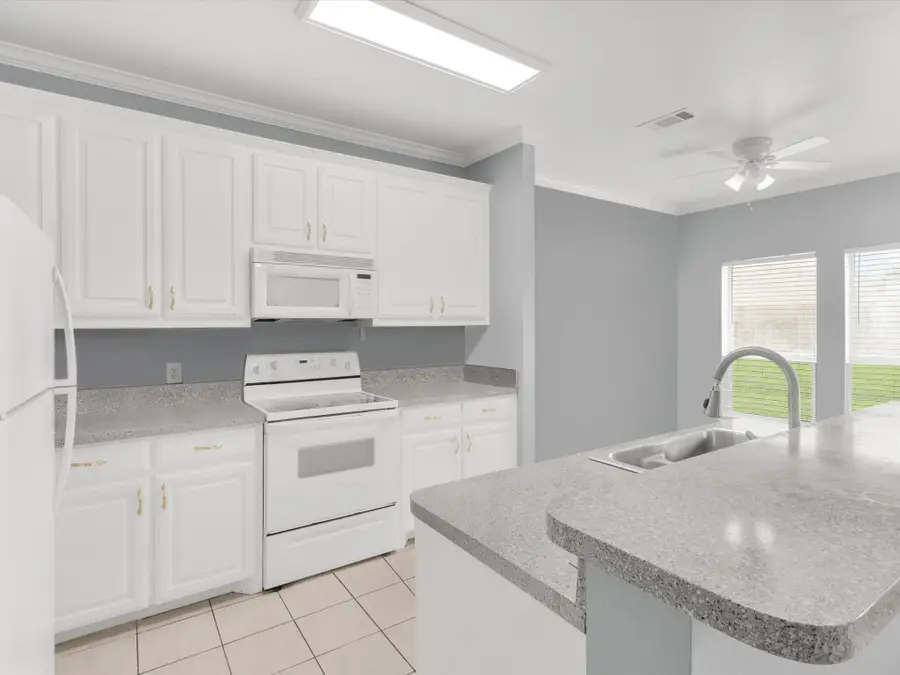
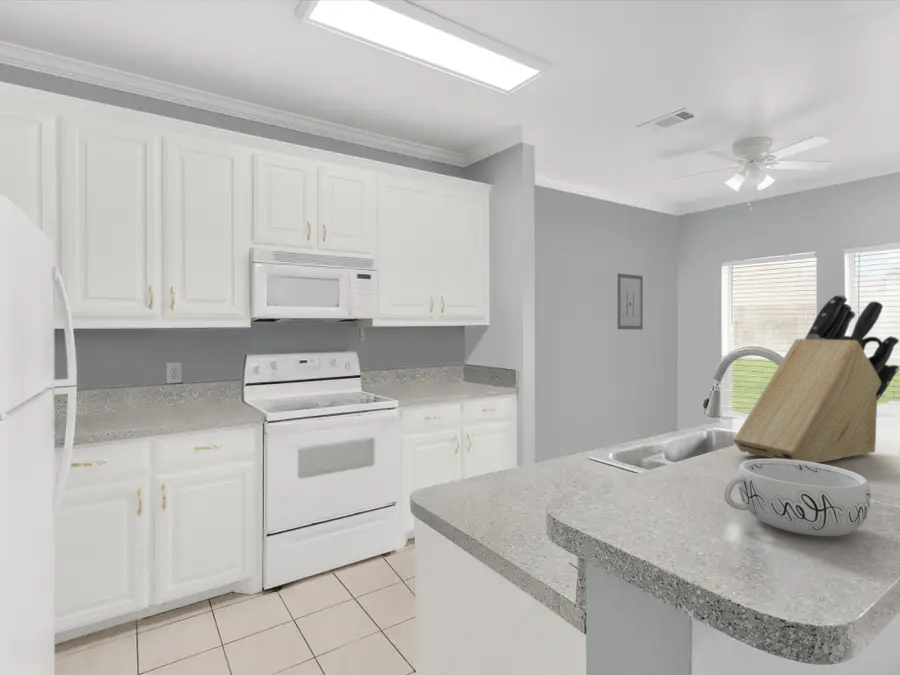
+ knife block [733,293,900,463]
+ decorative bowl [724,458,872,537]
+ wall art [617,272,644,331]
